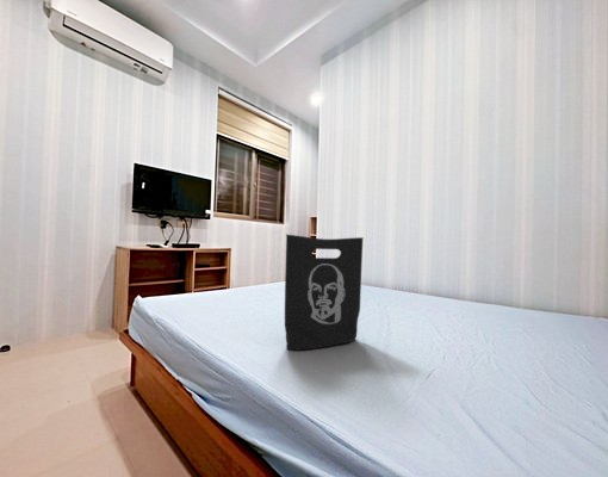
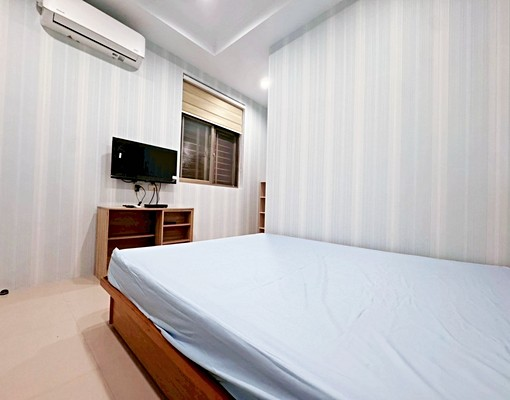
- tote bag [284,233,365,352]
